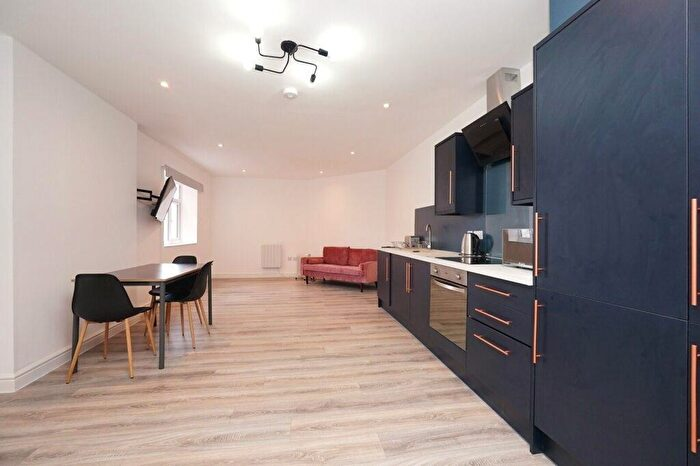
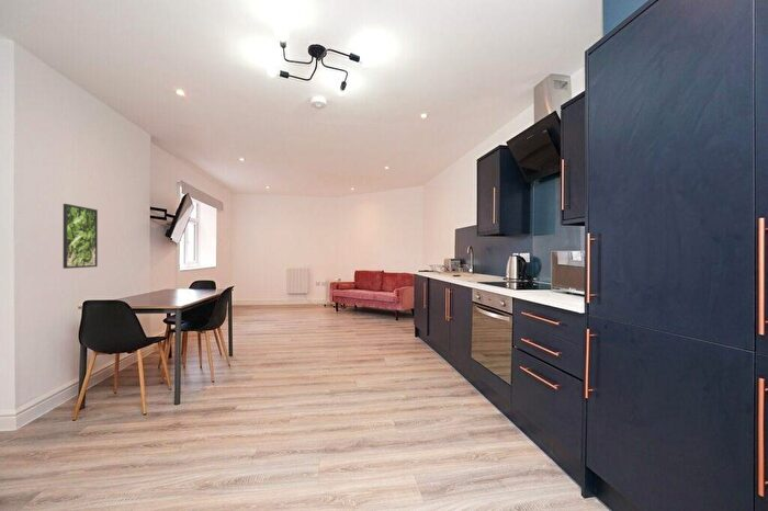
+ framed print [63,203,99,270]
